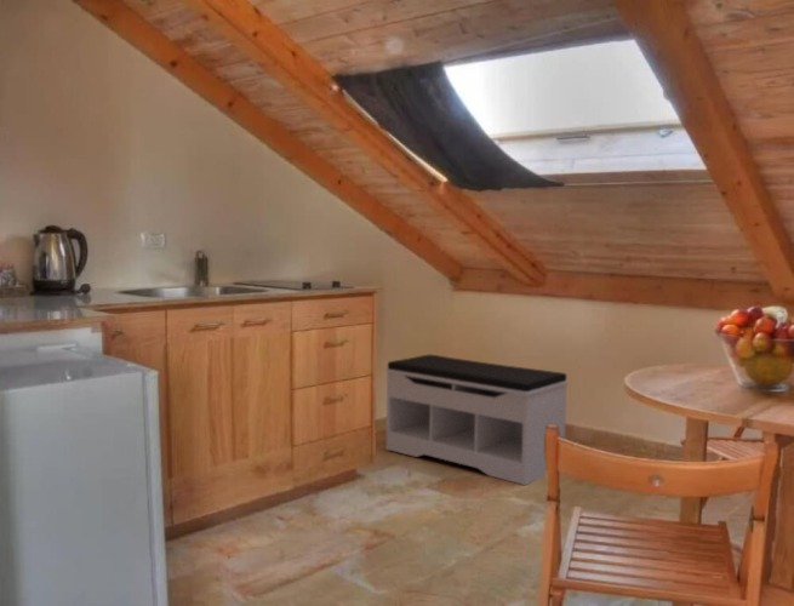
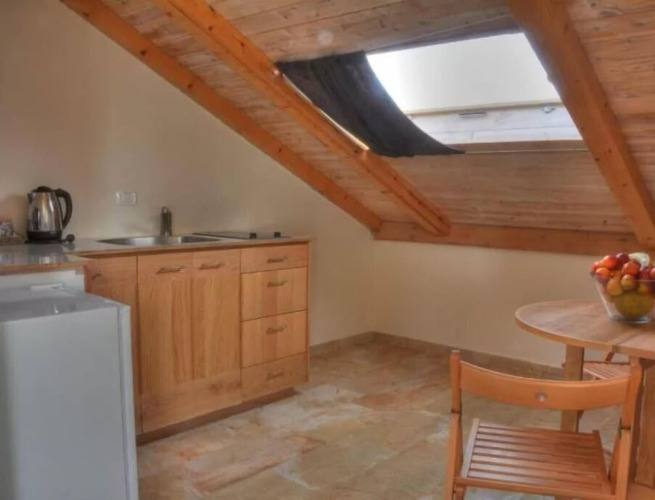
- bench [385,354,569,486]
